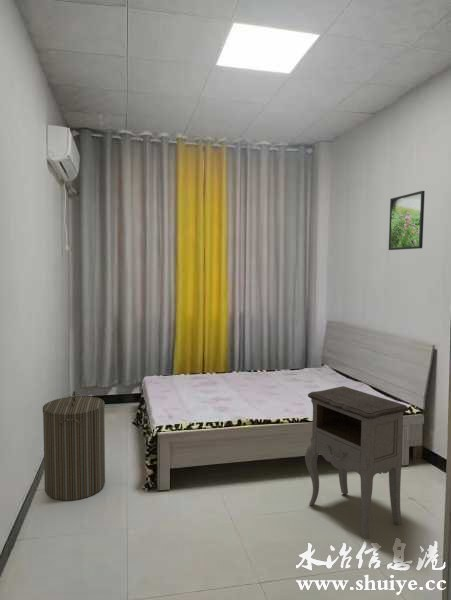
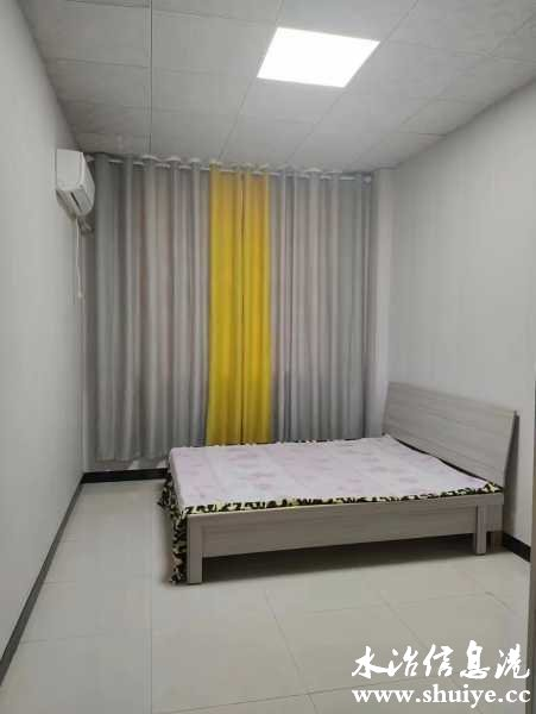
- nightstand [304,385,409,540]
- laundry hamper [42,390,106,502]
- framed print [388,190,426,251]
